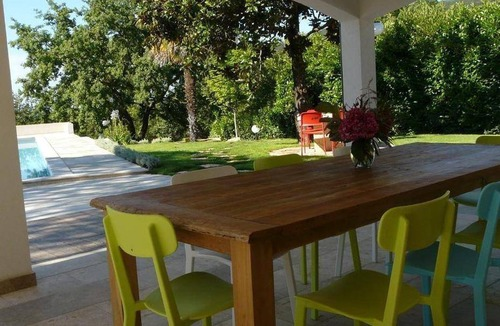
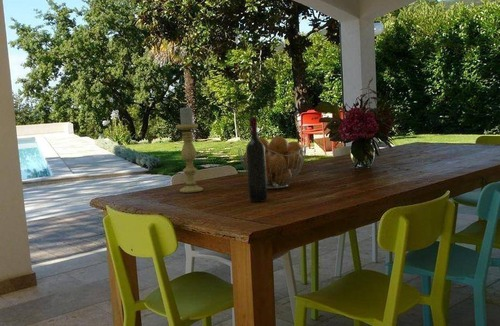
+ candle holder [175,105,204,194]
+ fruit basket [237,136,308,190]
+ wine bottle [245,116,268,203]
